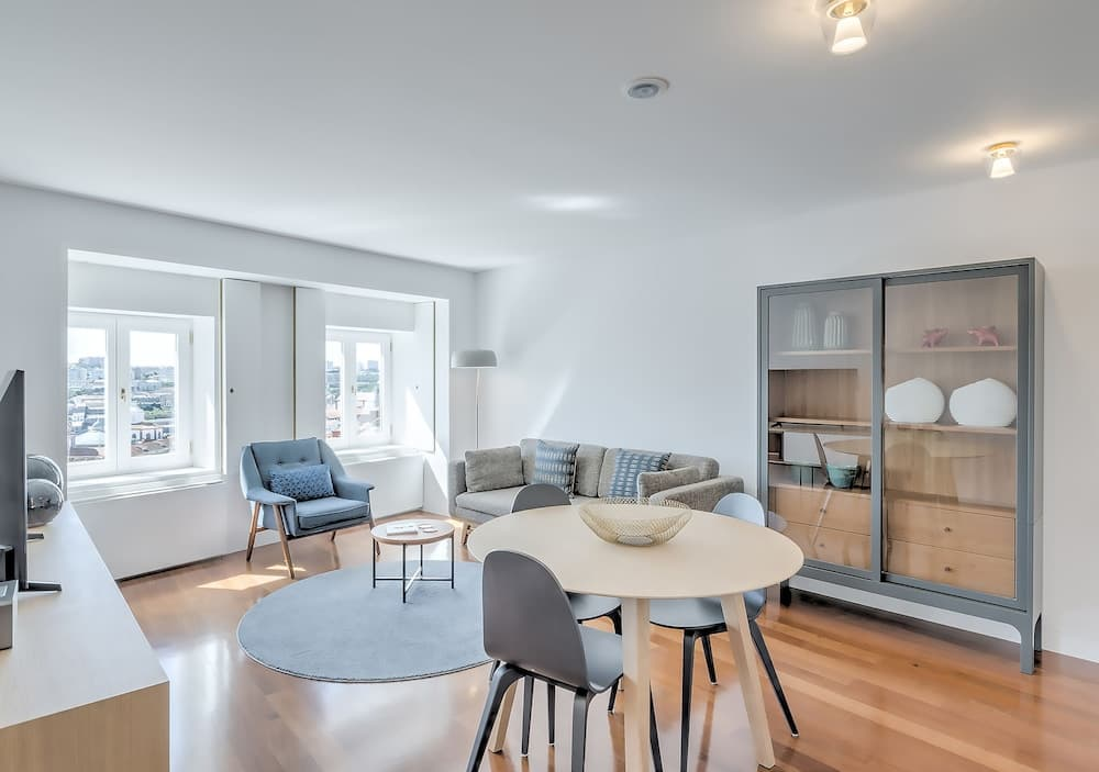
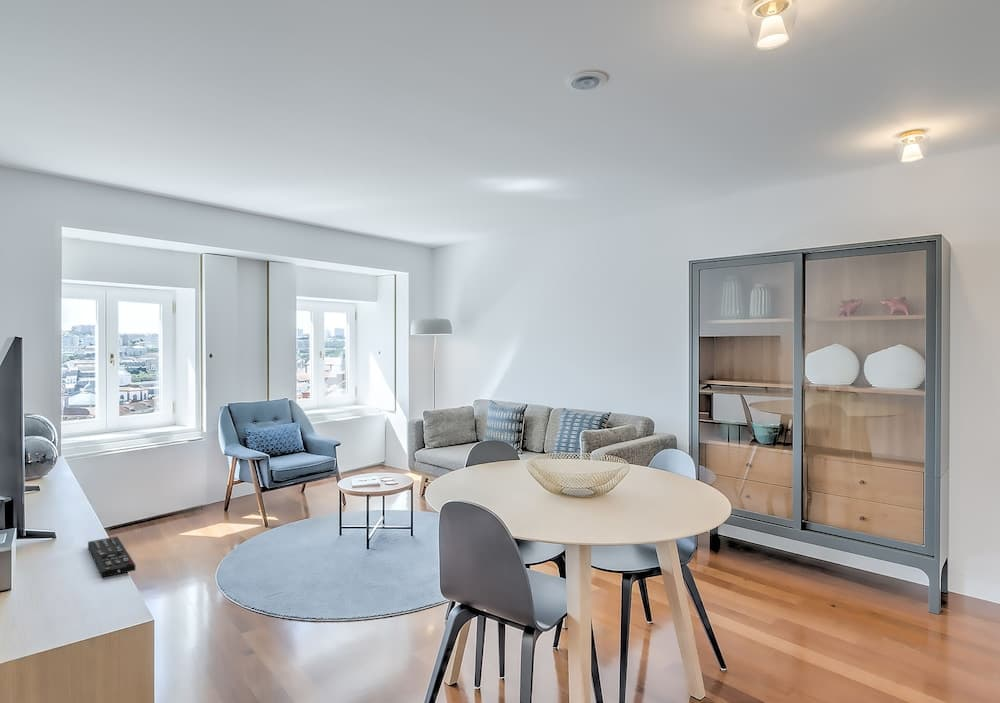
+ remote control [87,535,136,579]
